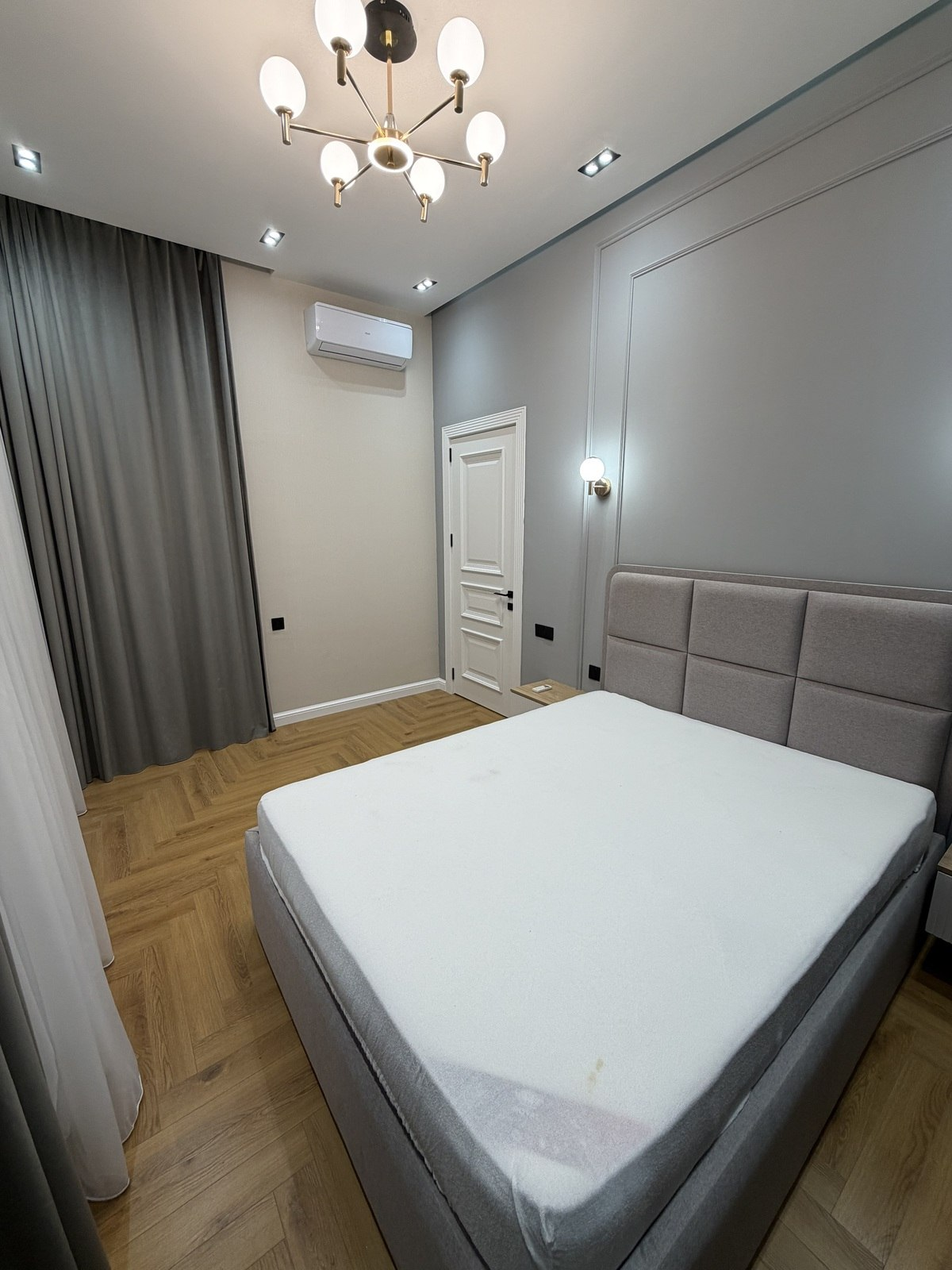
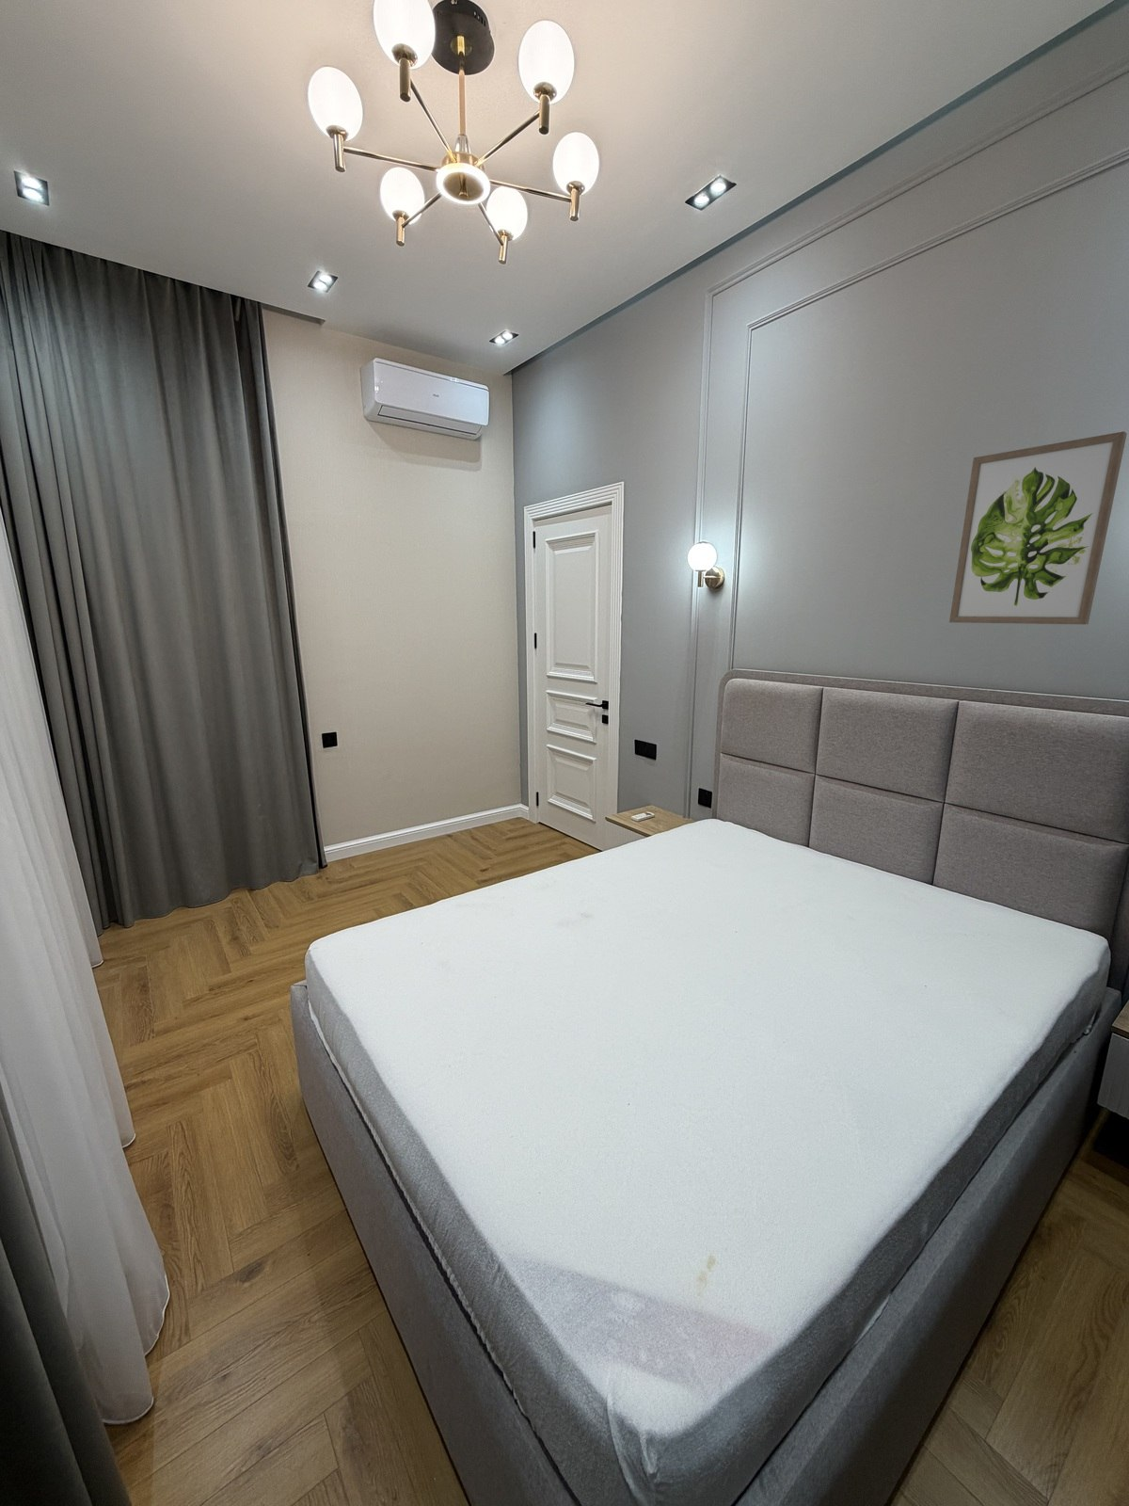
+ wall art [949,430,1128,625]
